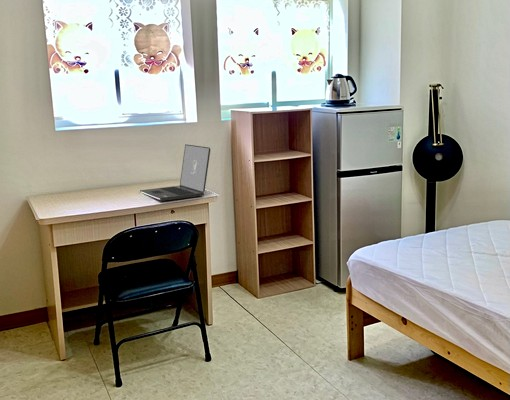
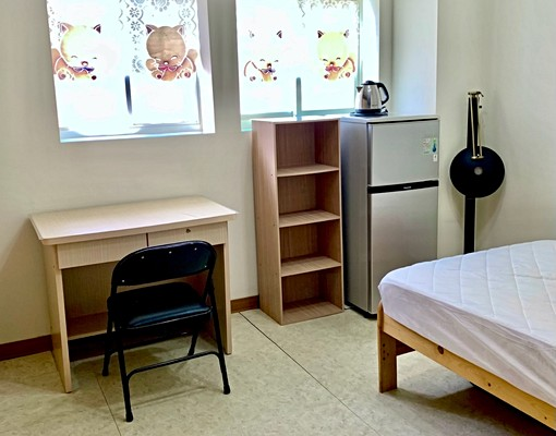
- laptop [139,143,212,202]
